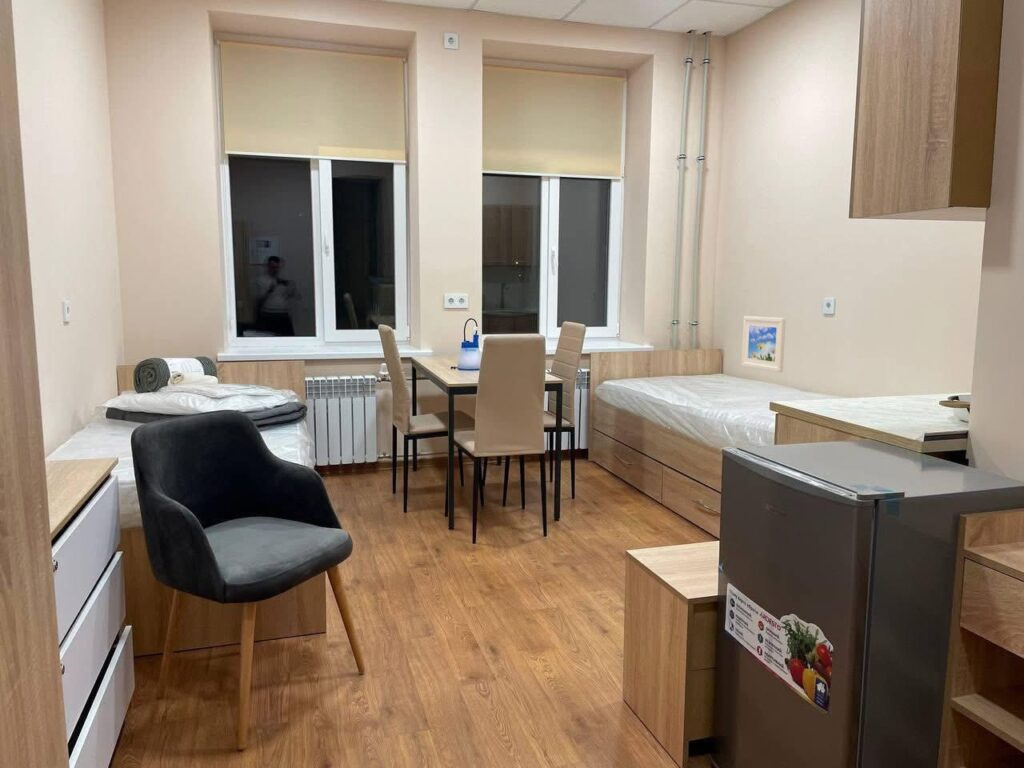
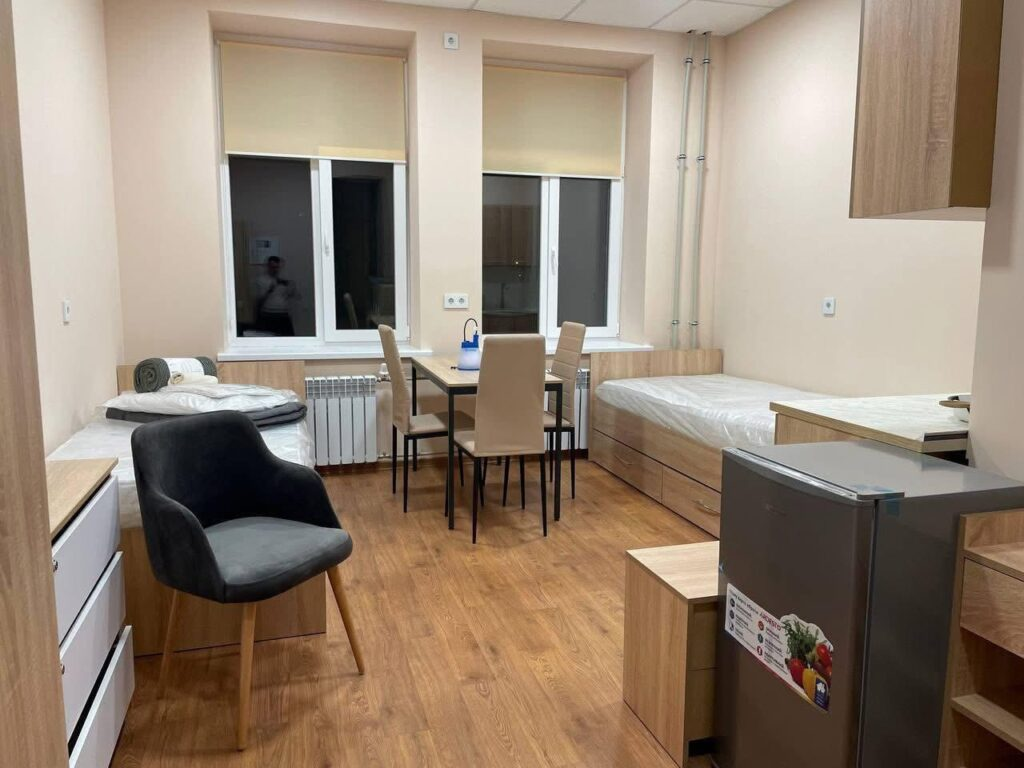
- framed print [741,315,787,373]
